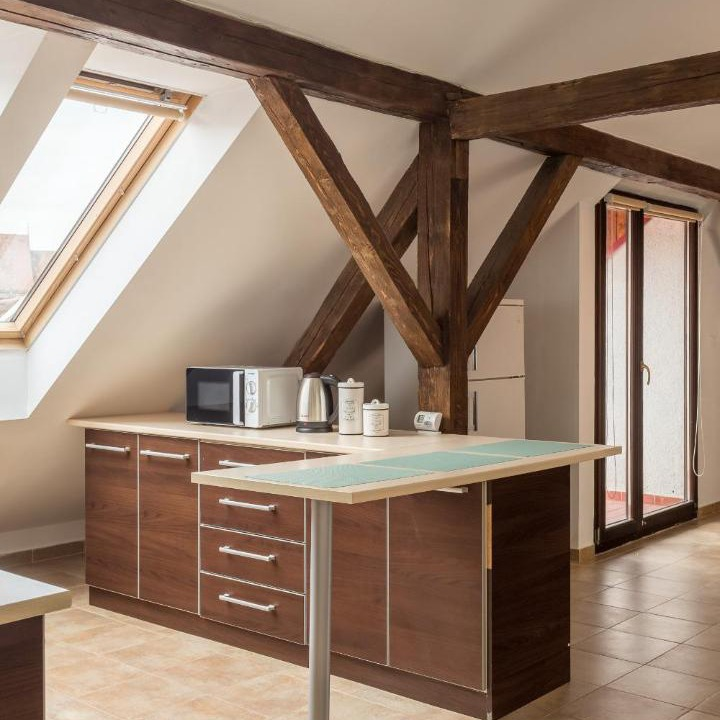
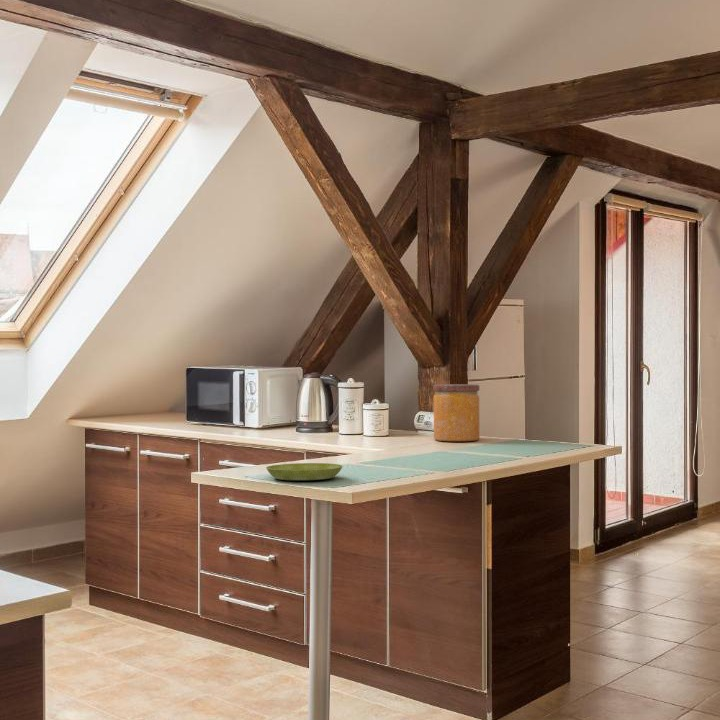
+ jar [432,383,480,442]
+ saucer [265,462,344,481]
